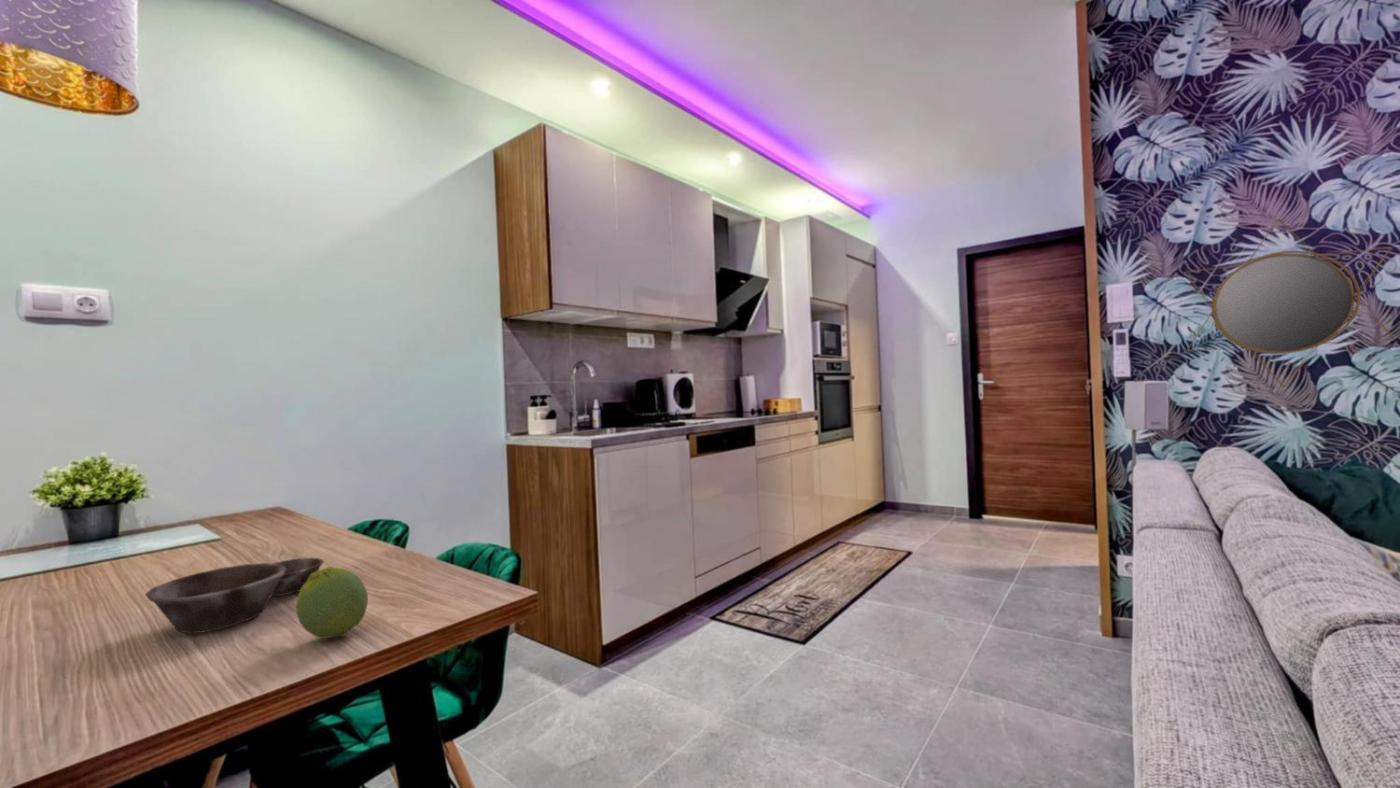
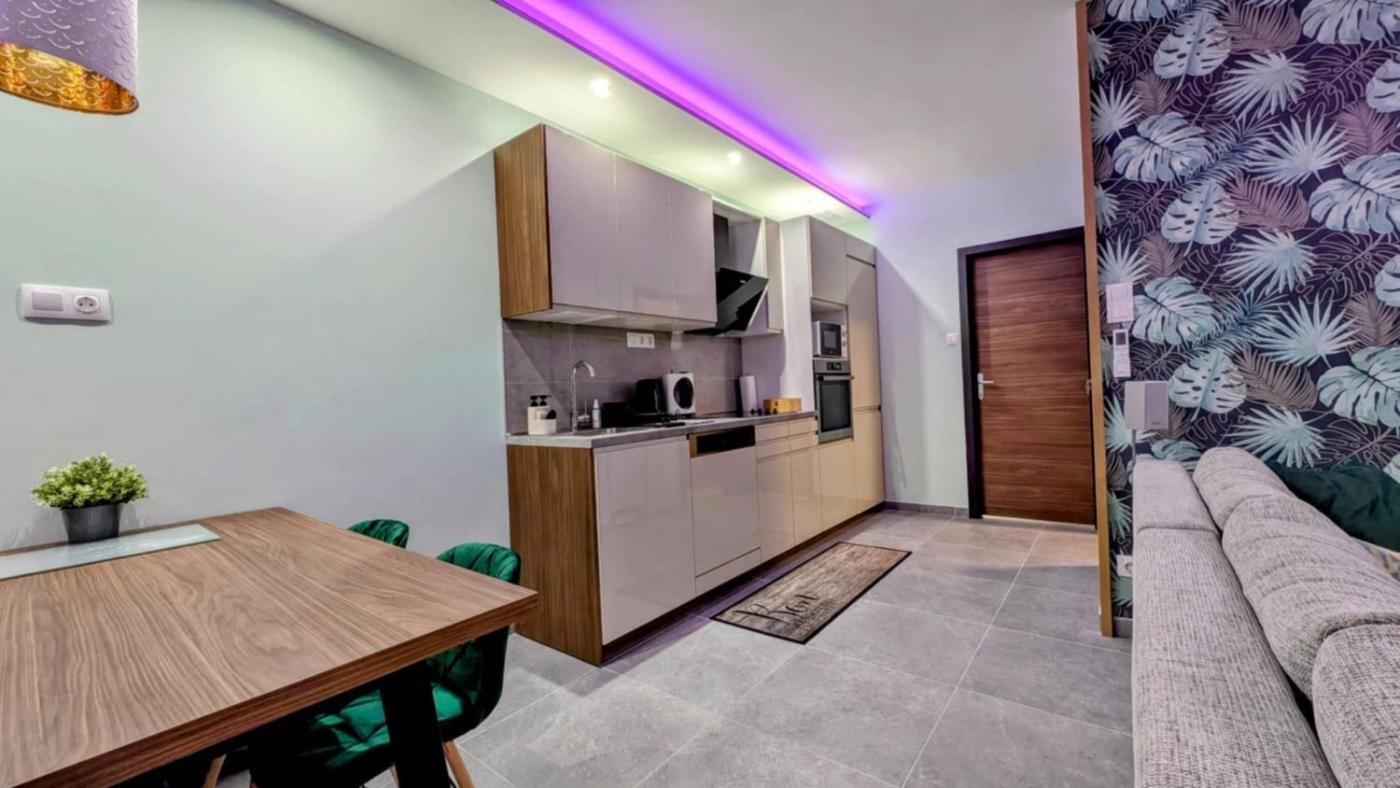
- fruit [295,565,369,639]
- home mirror [1183,218,1396,388]
- bowl [144,557,325,634]
